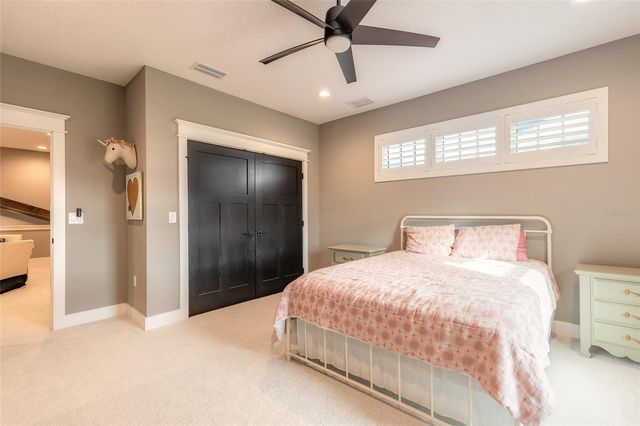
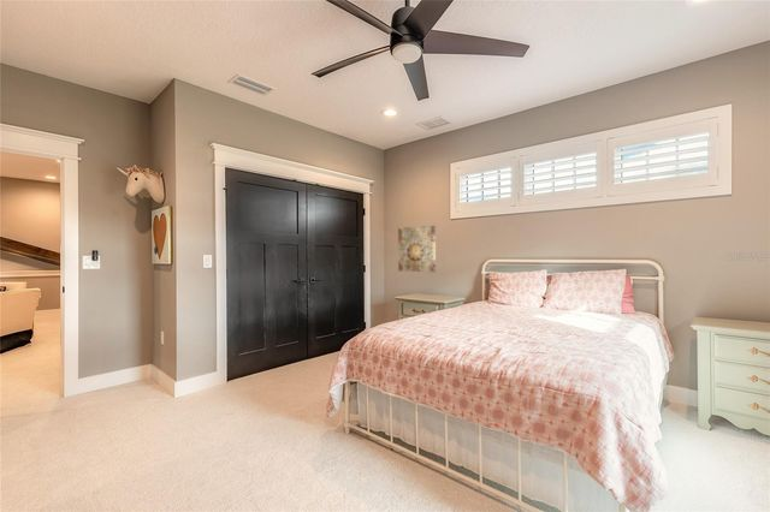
+ wall art [397,225,437,273]
